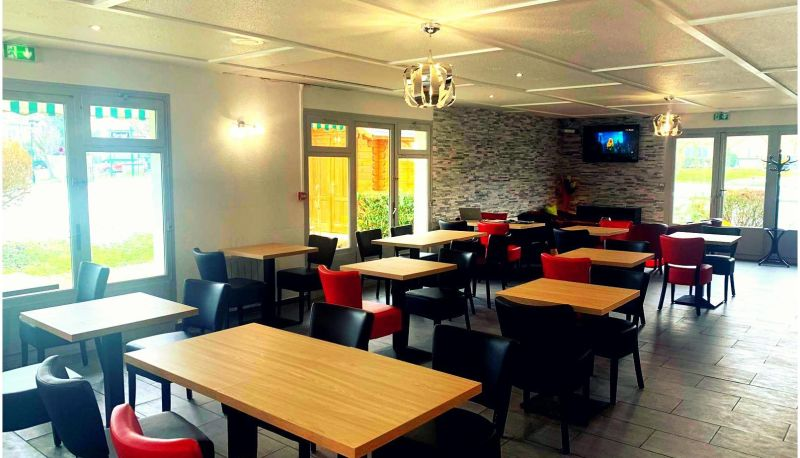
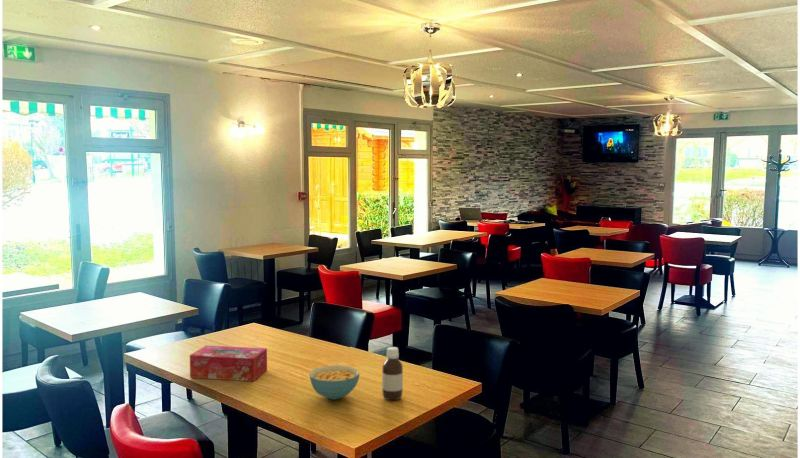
+ bottle [381,346,404,401]
+ tissue box [189,344,268,382]
+ cereal bowl [308,364,361,401]
